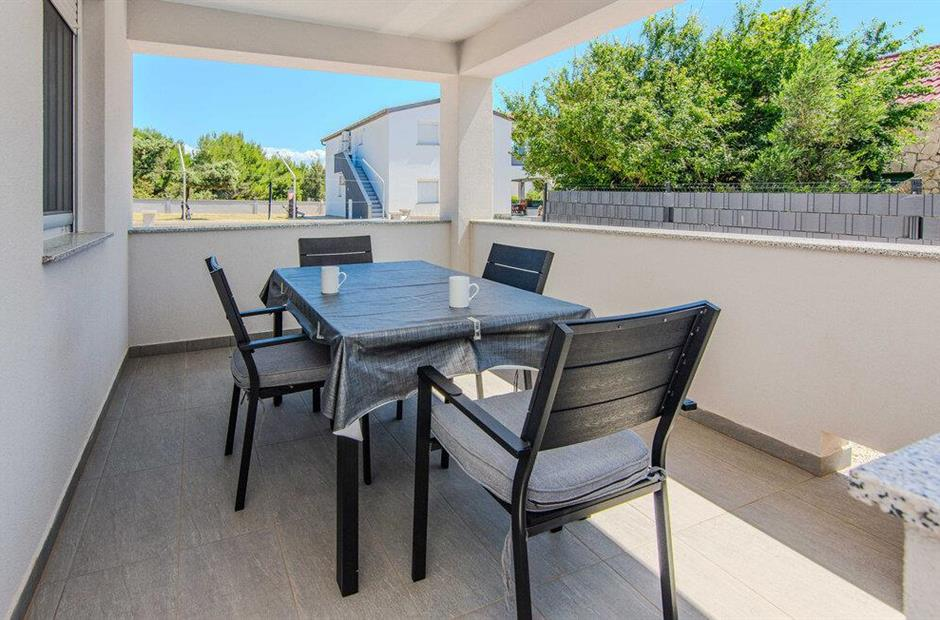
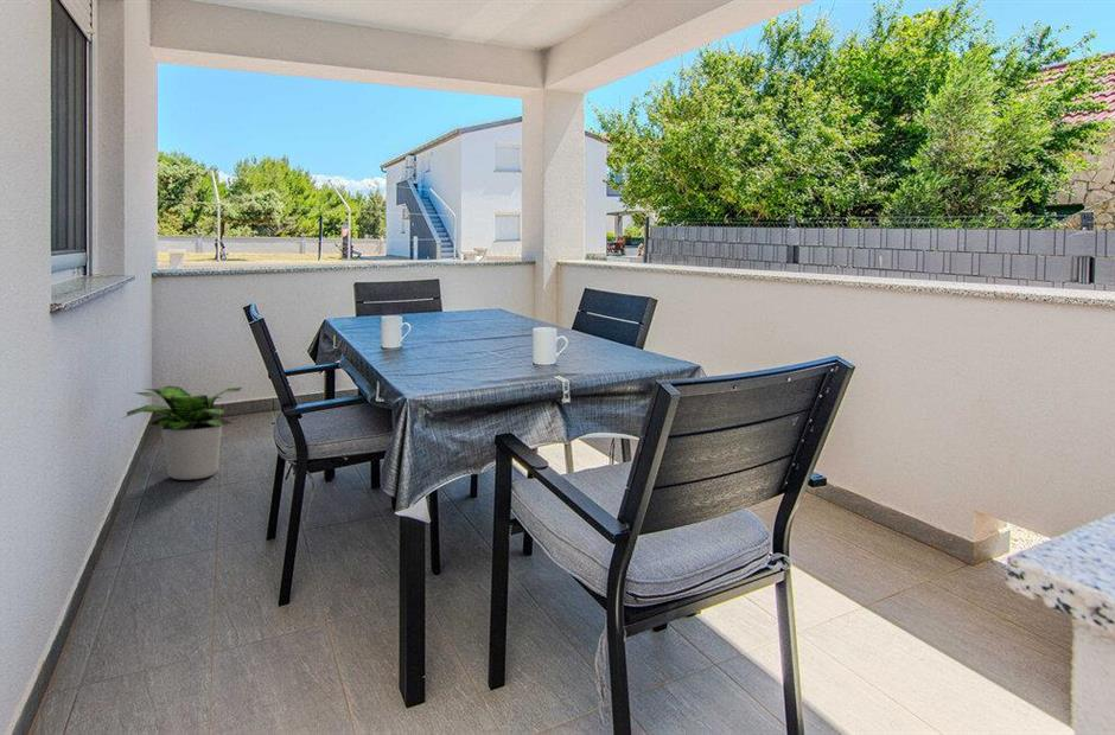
+ potted plant [121,385,243,481]
